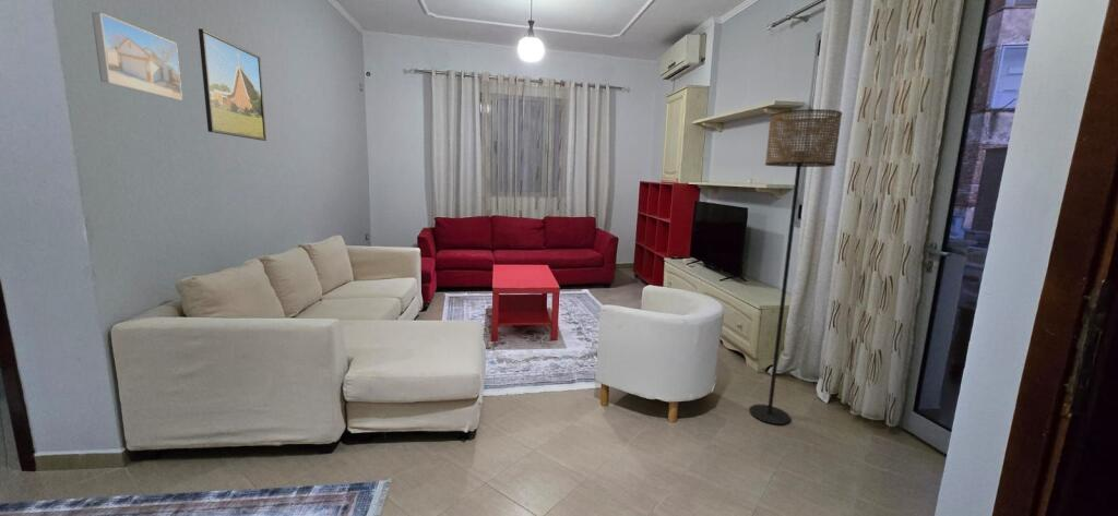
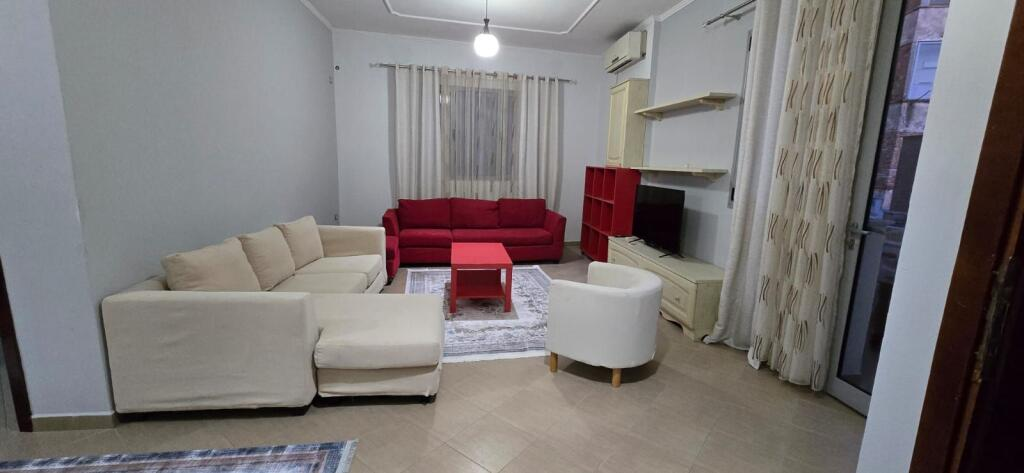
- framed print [198,27,267,142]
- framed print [91,11,183,101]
- floor lamp [748,108,843,425]
